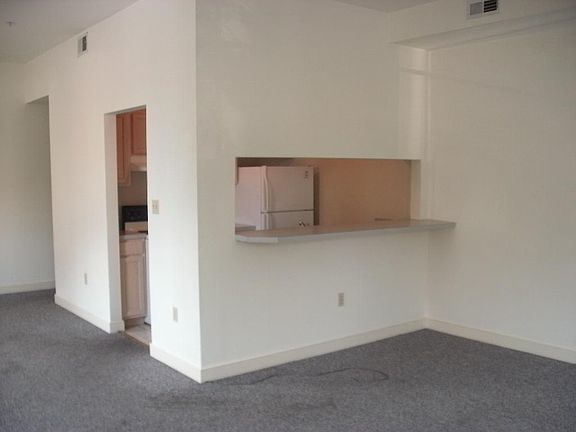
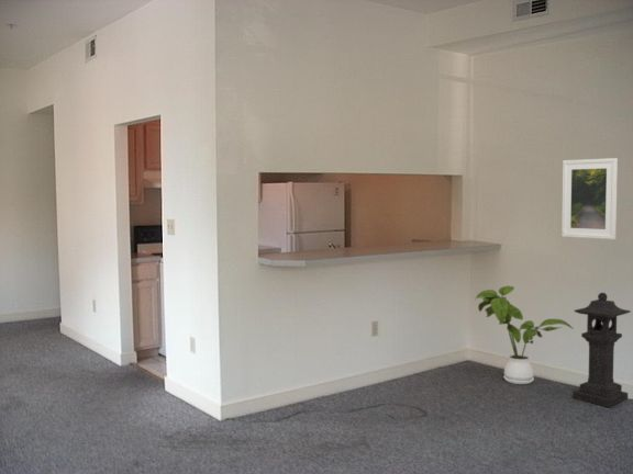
+ house plant [475,284,575,385]
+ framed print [560,157,619,240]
+ stone lantern [573,292,632,408]
